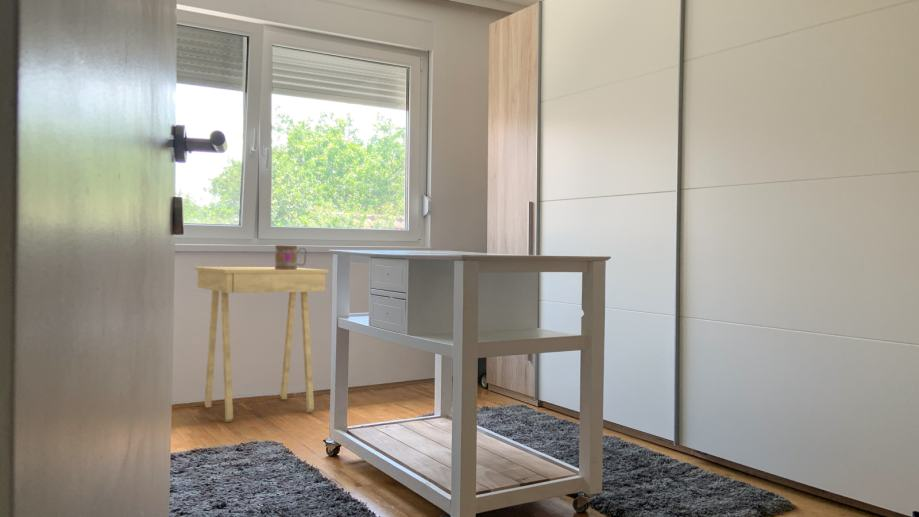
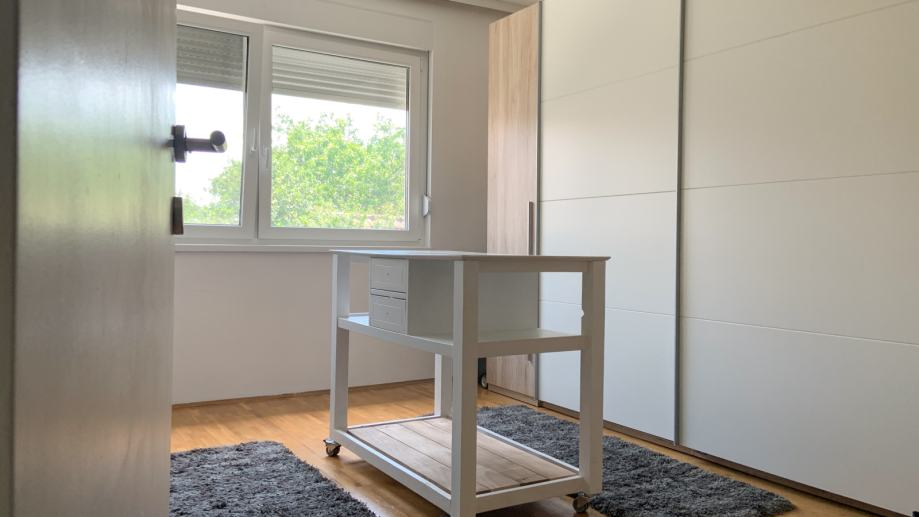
- side table [194,266,330,423]
- mug [274,244,308,270]
